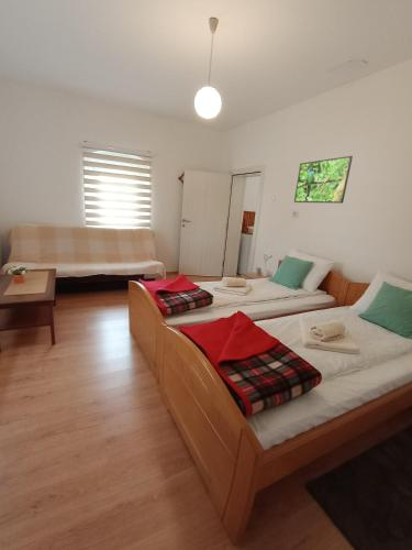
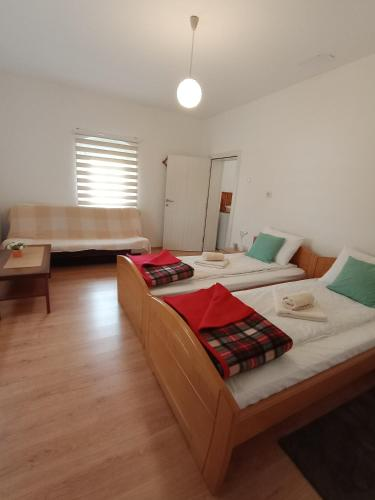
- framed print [293,155,354,205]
